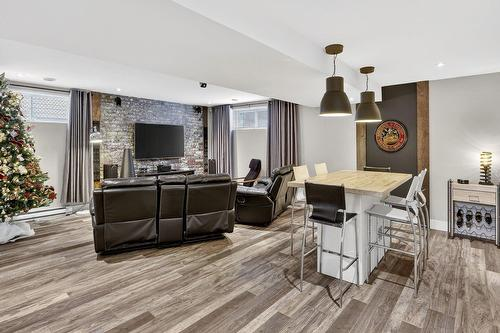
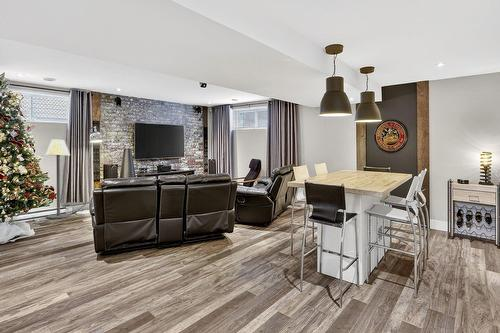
+ floor lamp [45,139,71,219]
